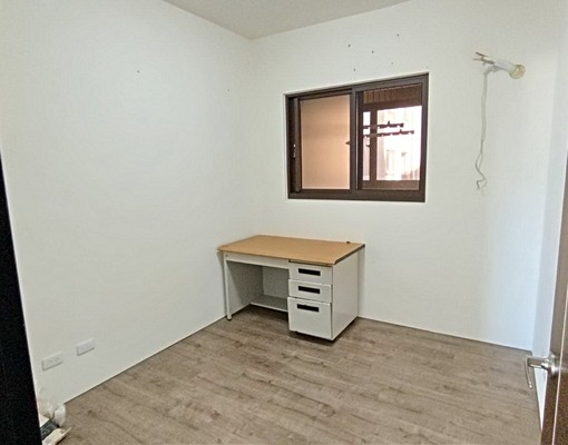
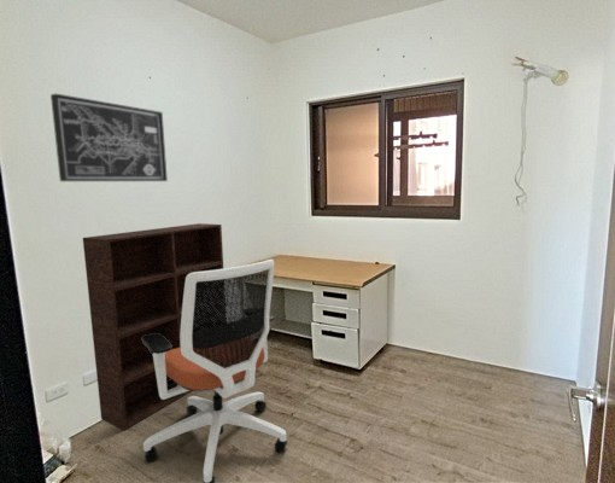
+ shelving unit [82,222,227,431]
+ office chair [141,258,288,483]
+ wall art [49,93,169,182]
